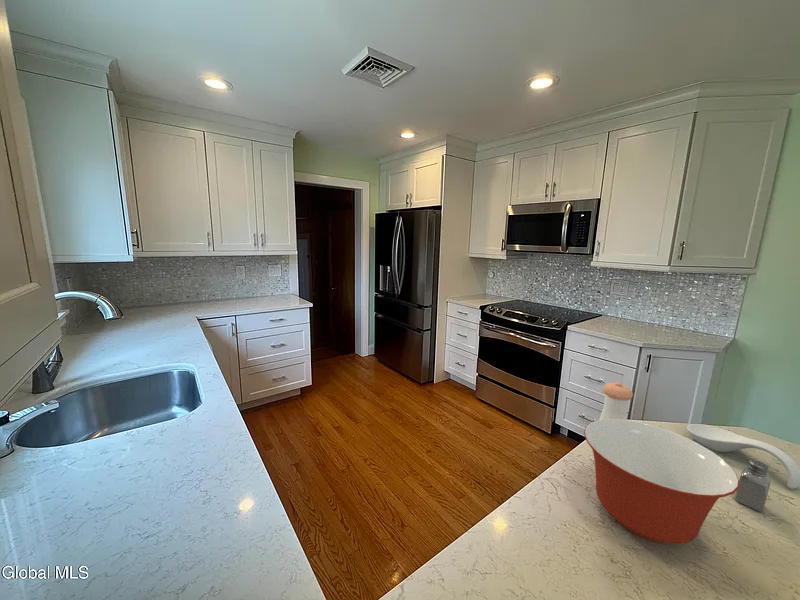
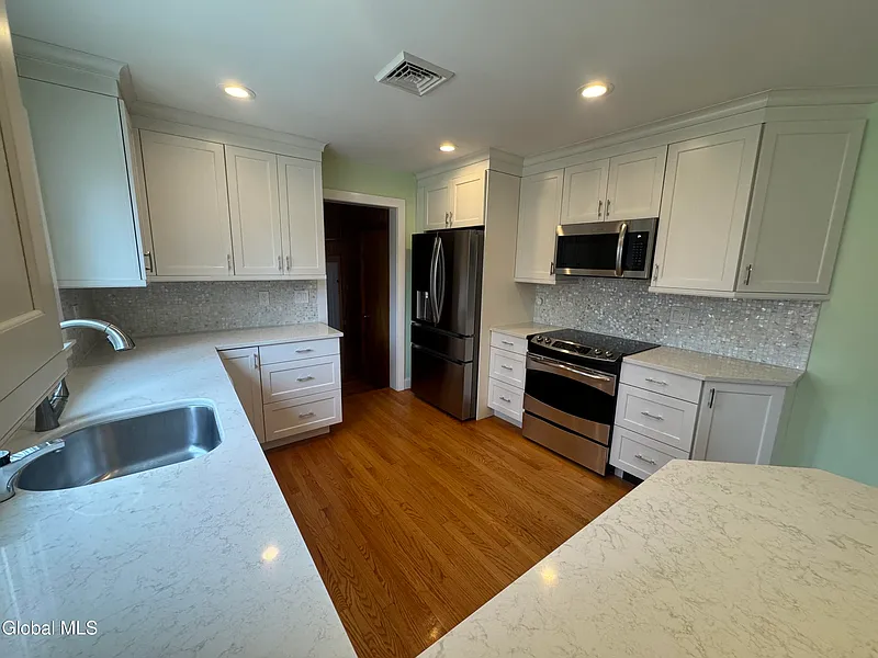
- spoon rest [686,423,800,490]
- mixing bowl [583,419,739,545]
- saltshaker [734,459,771,513]
- pepper shaker [599,381,634,420]
